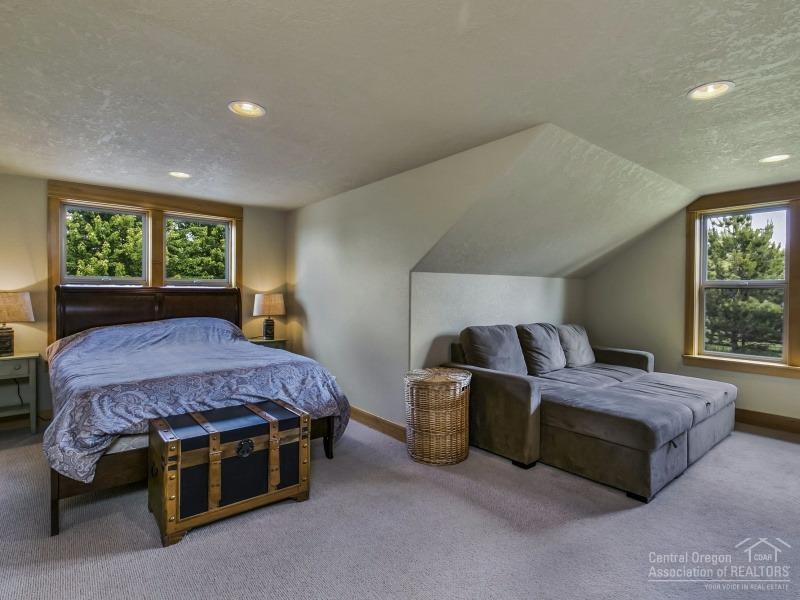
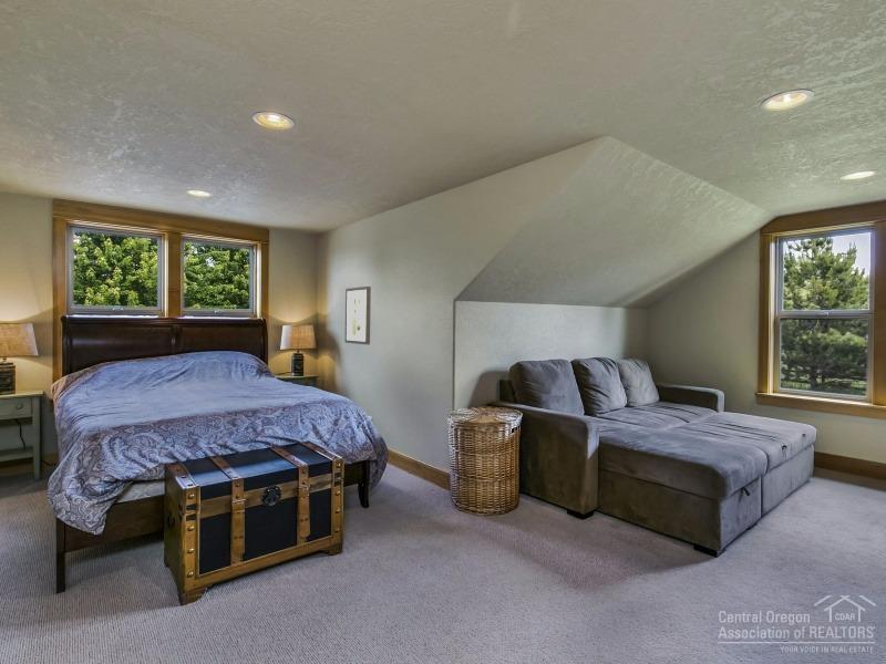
+ wall art [343,286,372,345]
